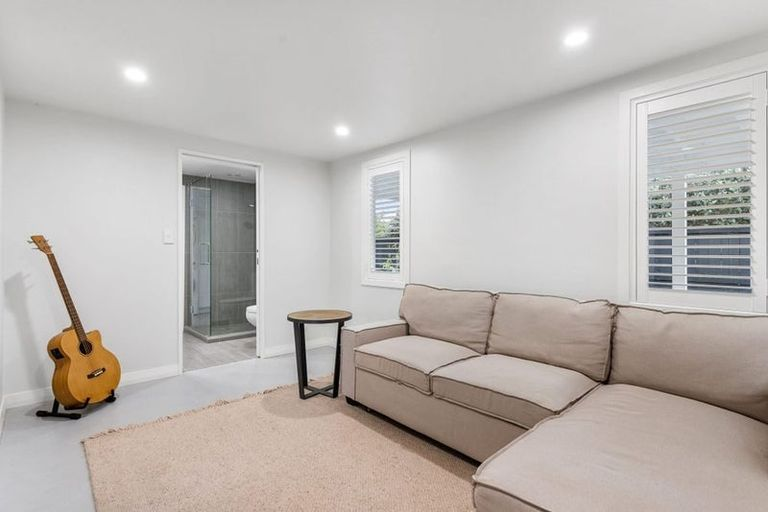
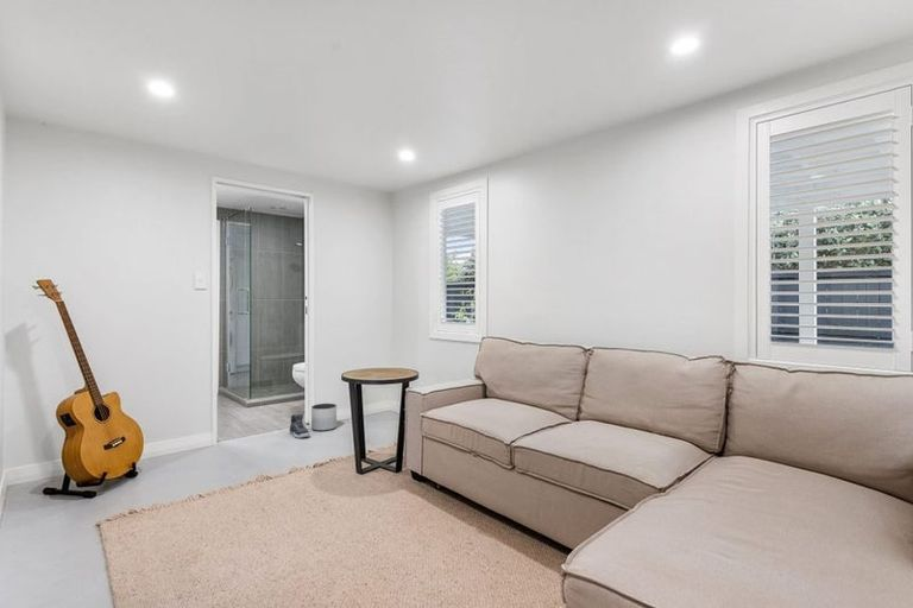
+ sneaker [288,412,311,439]
+ planter [310,403,338,432]
